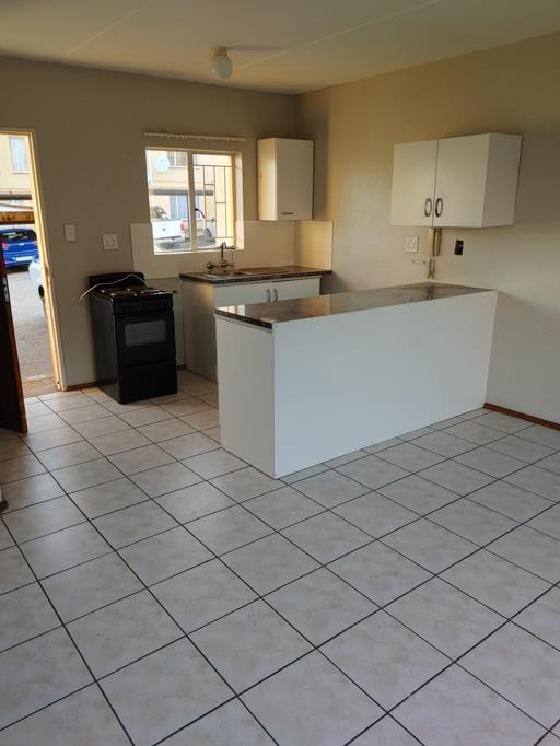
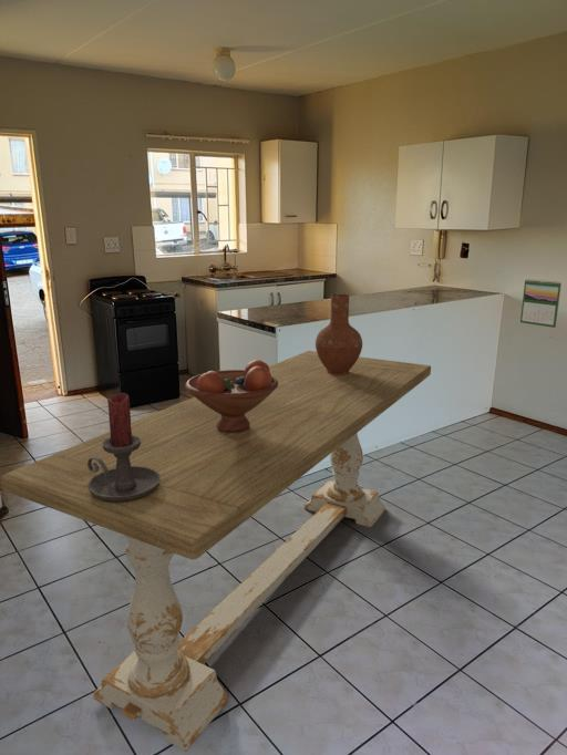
+ dining table [0,350,432,753]
+ calendar [519,278,563,329]
+ fruit bowl [184,359,278,433]
+ candle holder [87,392,161,501]
+ vase [315,293,363,375]
